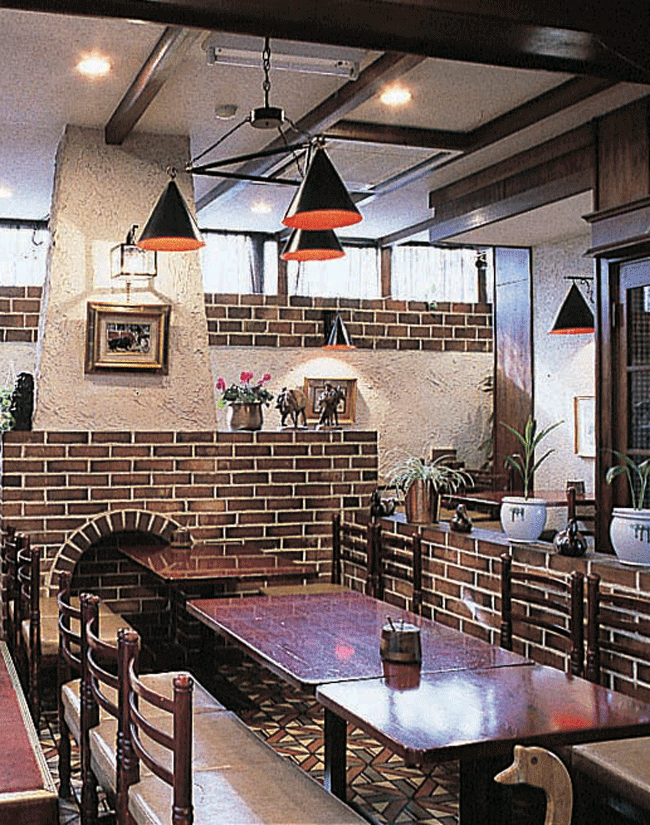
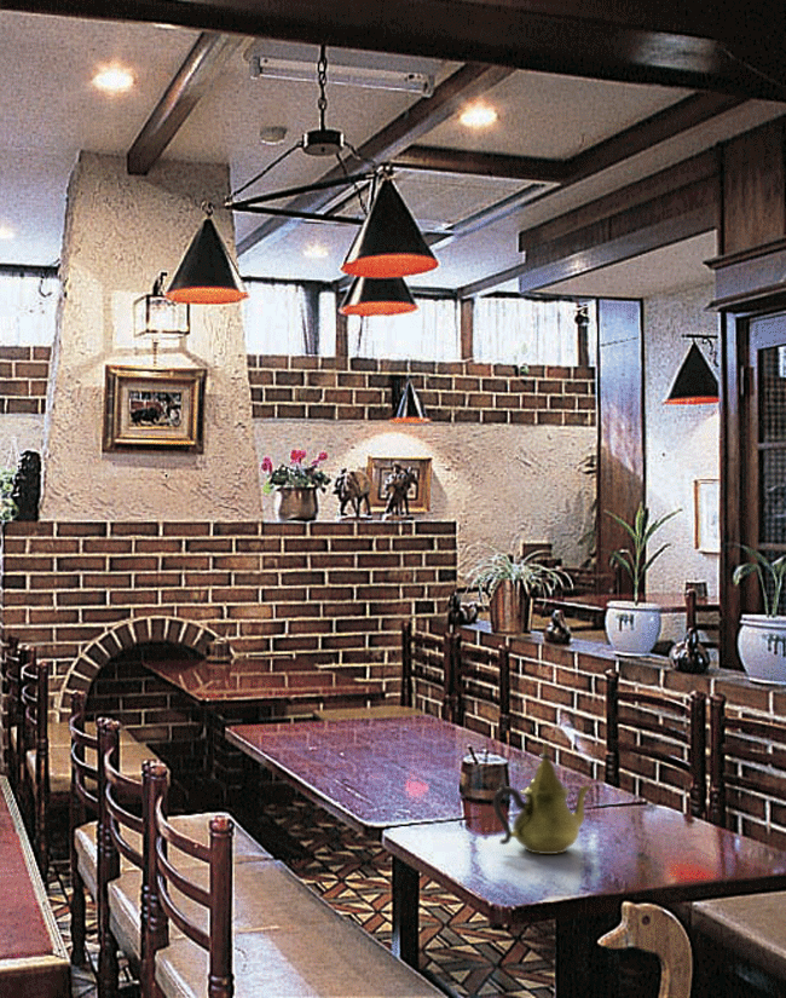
+ teapot [492,742,593,855]
